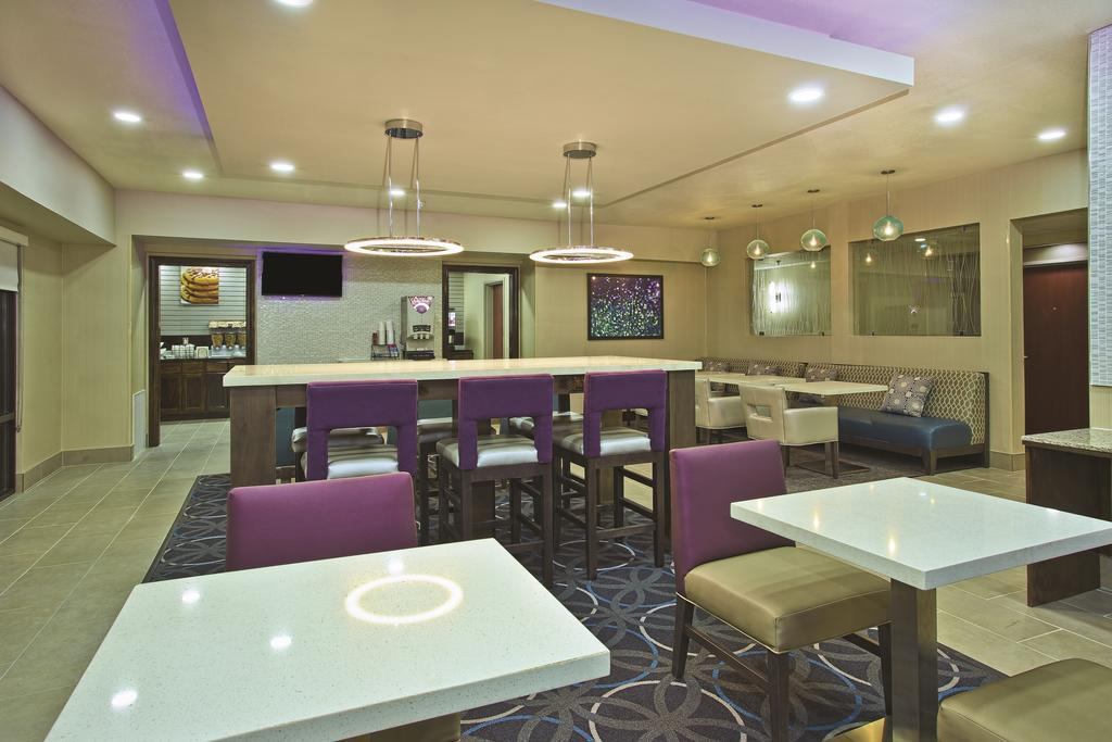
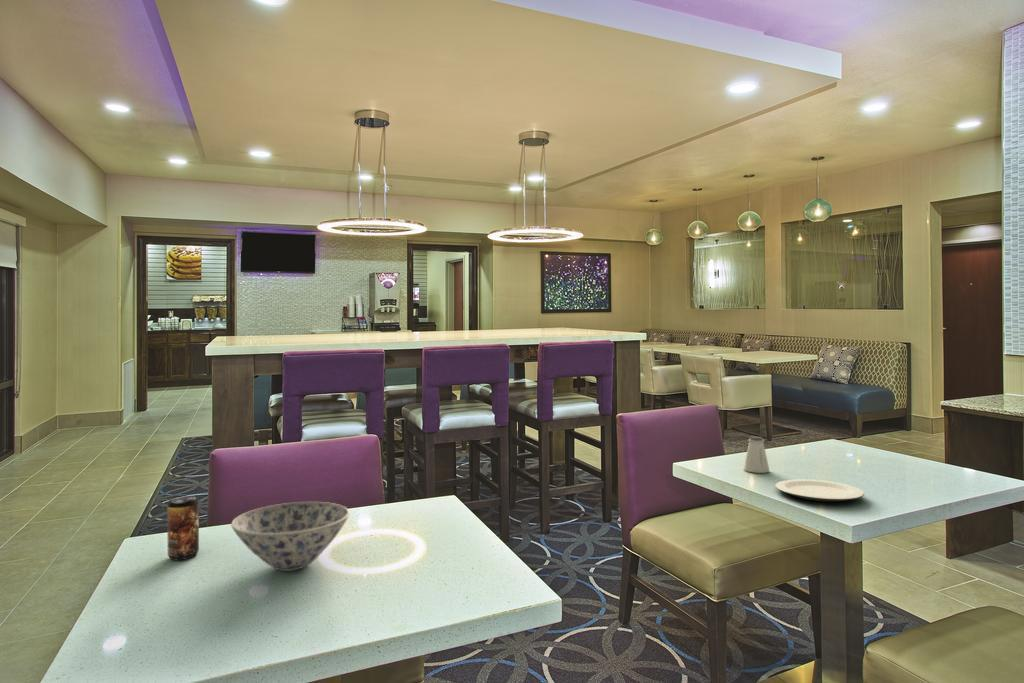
+ saltshaker [743,436,770,474]
+ plate [775,478,865,502]
+ beverage can [166,495,200,561]
+ bowl [230,501,350,572]
